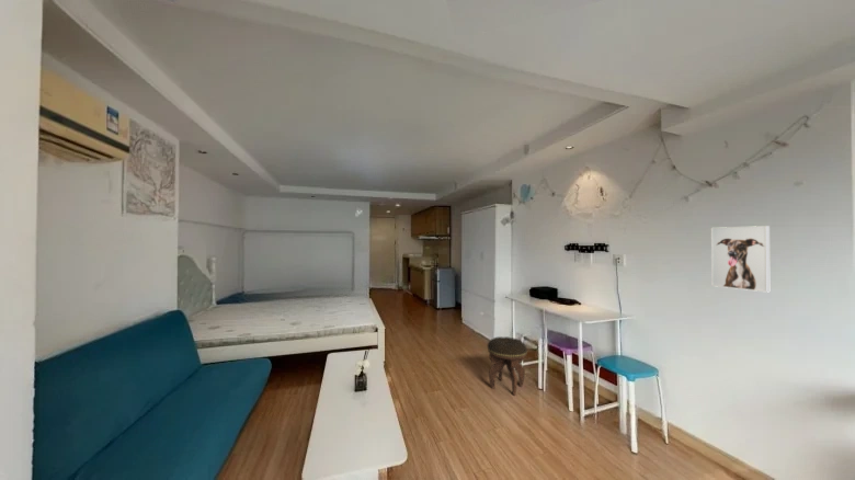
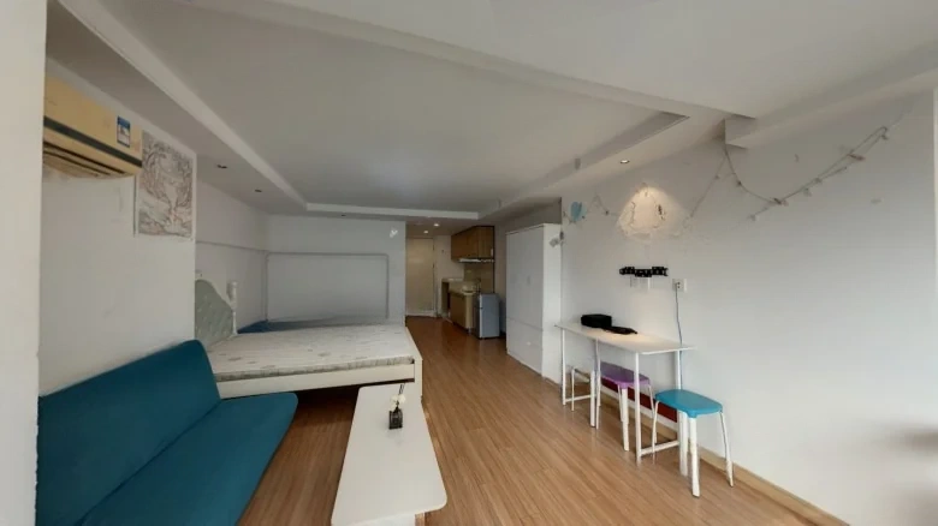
- footstool [487,335,528,397]
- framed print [710,225,771,294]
